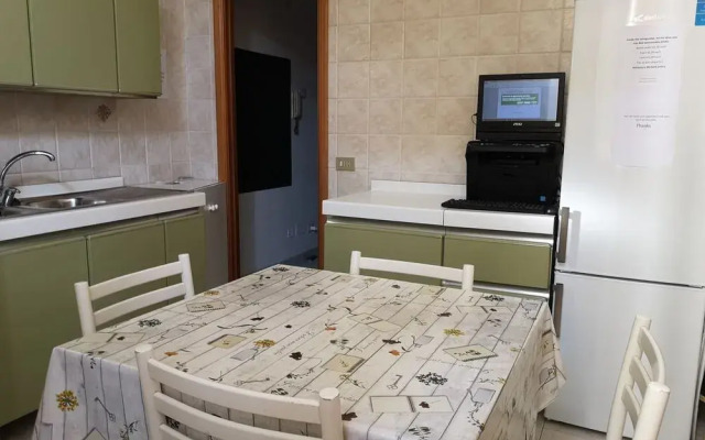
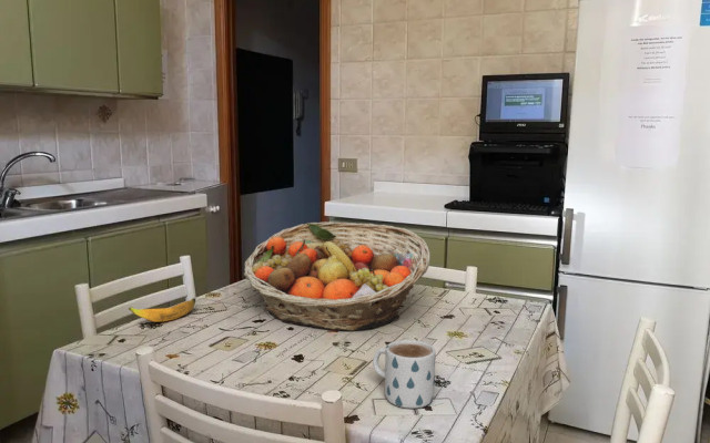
+ fruit basket [243,222,432,332]
+ mug [372,339,437,410]
+ banana [128,297,197,323]
